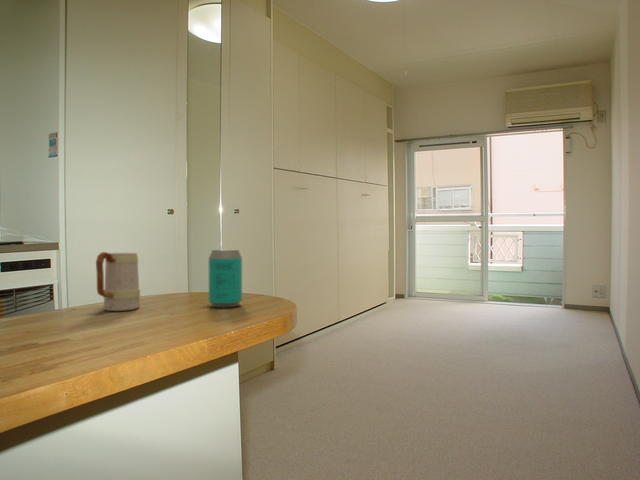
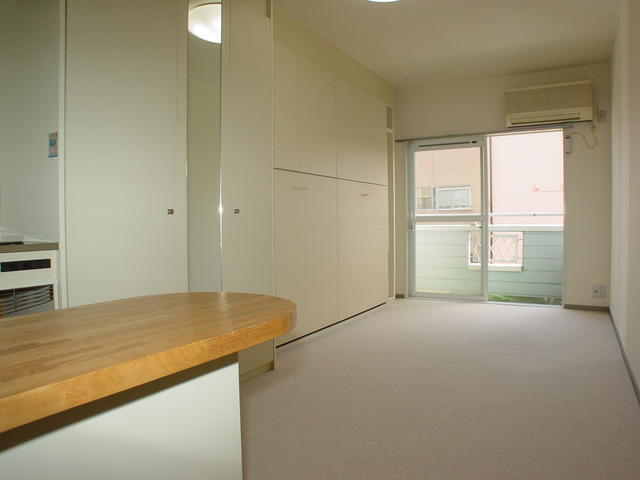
- beverage can [208,249,243,308]
- mug [95,251,141,312]
